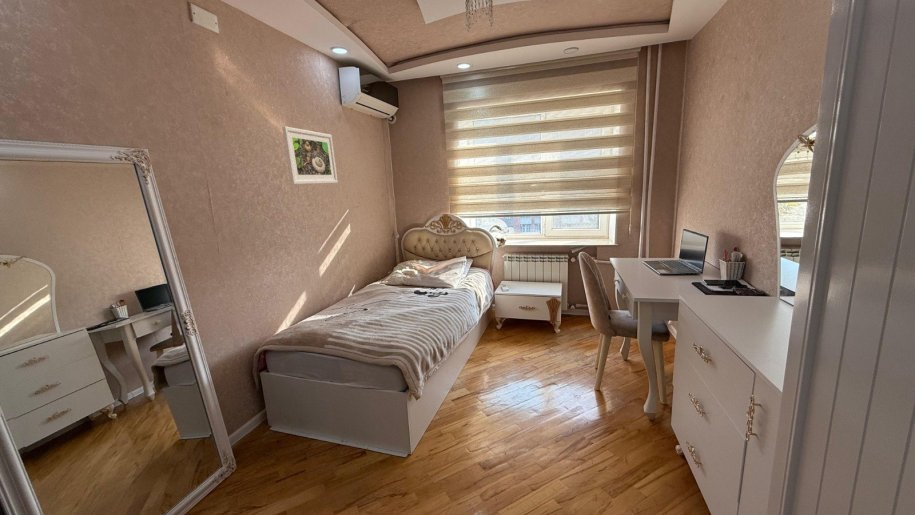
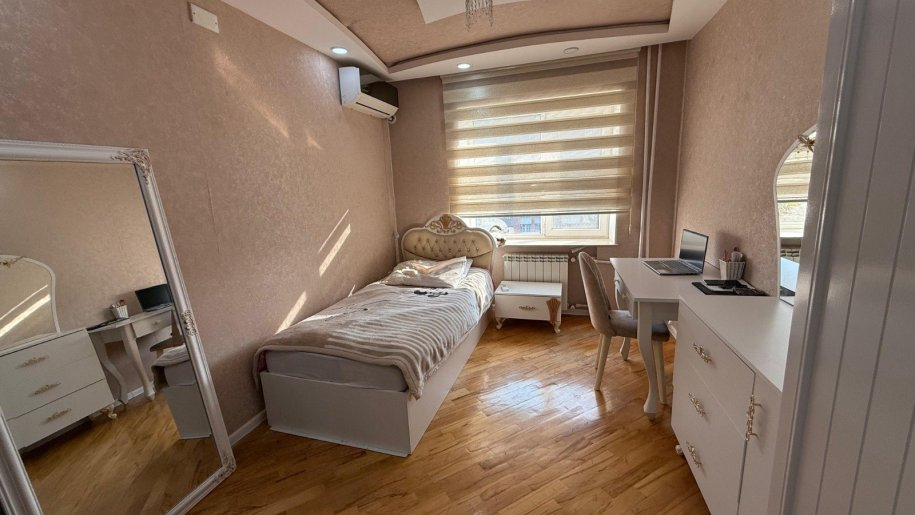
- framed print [281,126,339,185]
